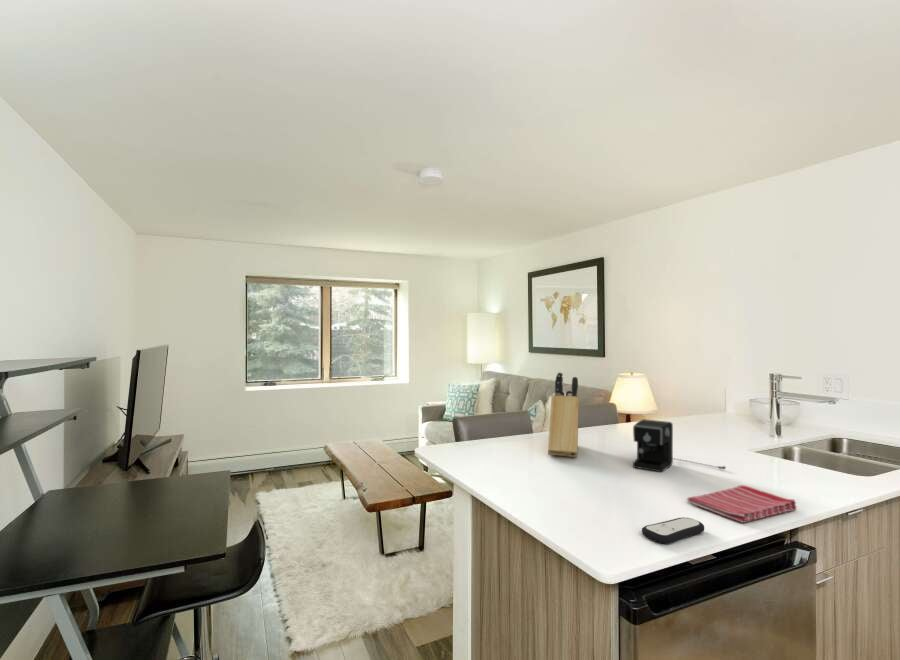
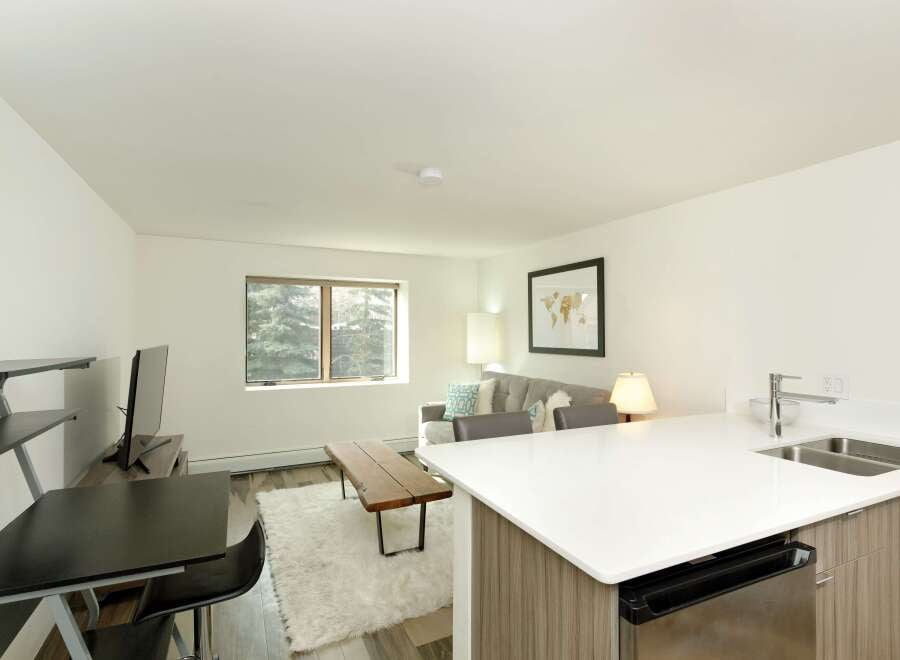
- dish towel [686,484,798,524]
- knife block [547,371,580,458]
- remote control [641,516,705,545]
- coffee maker [632,418,727,473]
